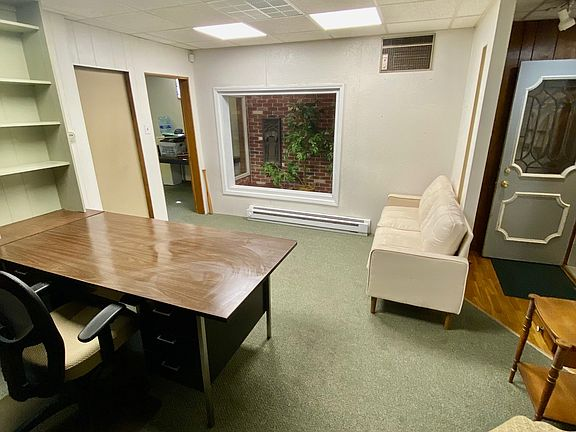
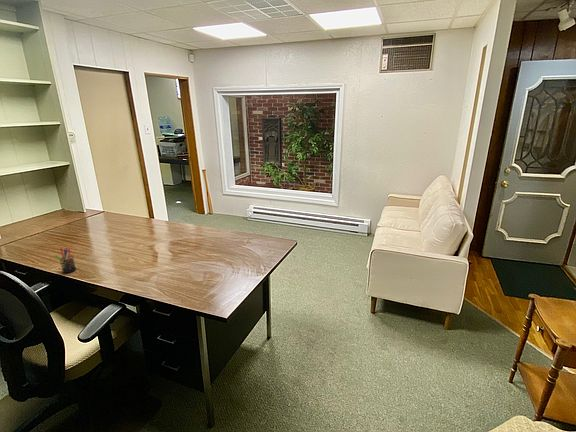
+ pen holder [54,247,77,274]
